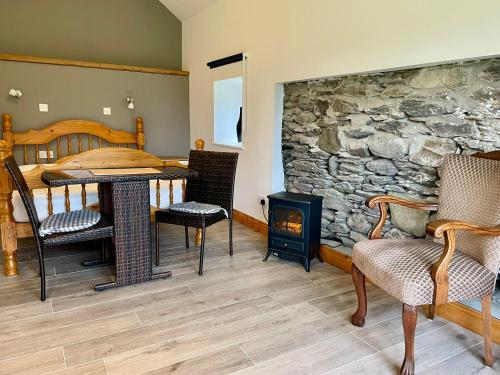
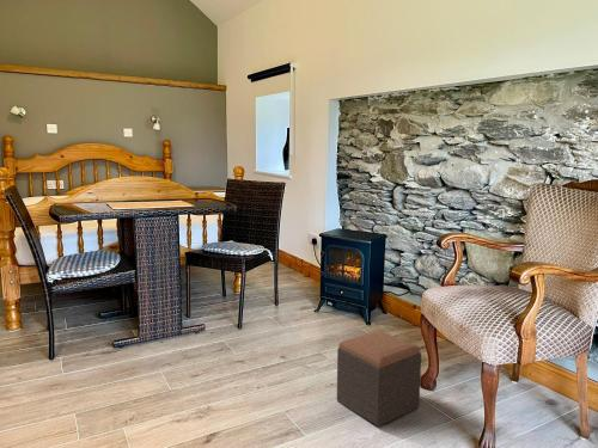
+ footstool [336,329,422,428]
